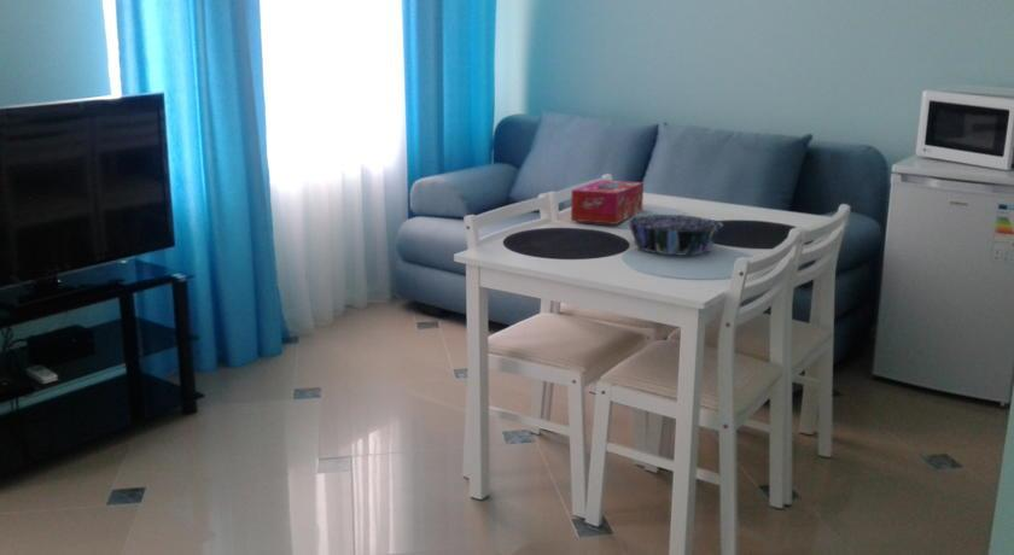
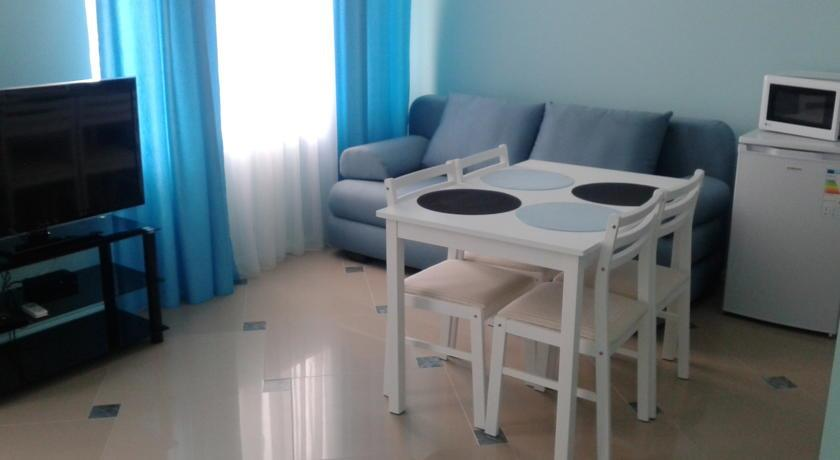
- tissue box [570,179,645,226]
- decorative bowl [627,214,724,257]
